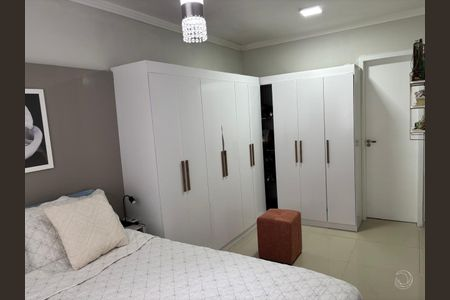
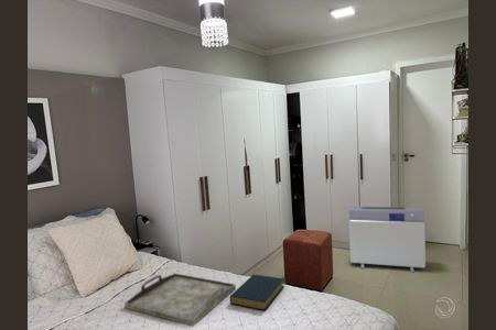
+ hardback book [229,274,285,311]
+ air purifier [347,206,427,273]
+ serving tray [123,272,237,328]
